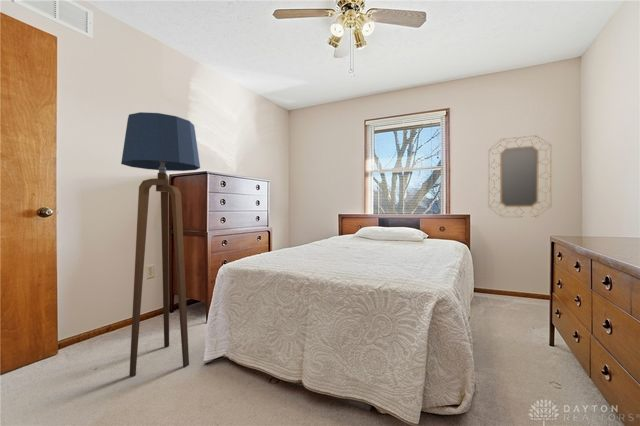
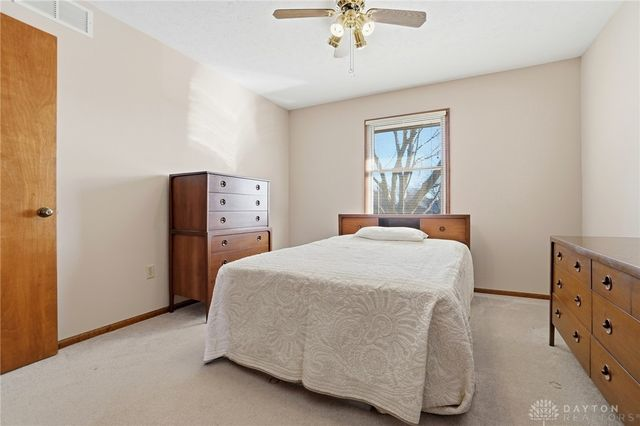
- home mirror [487,134,553,218]
- floor lamp [120,111,201,378]
